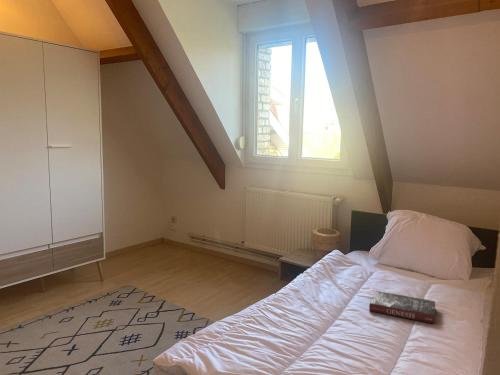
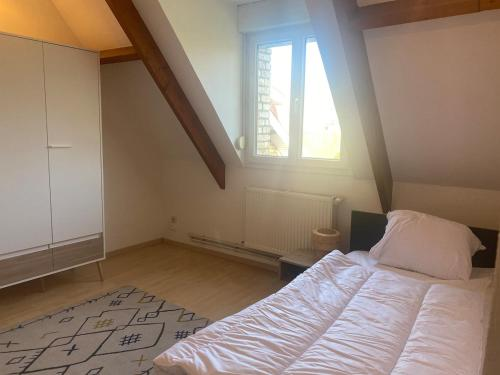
- book [368,290,436,325]
